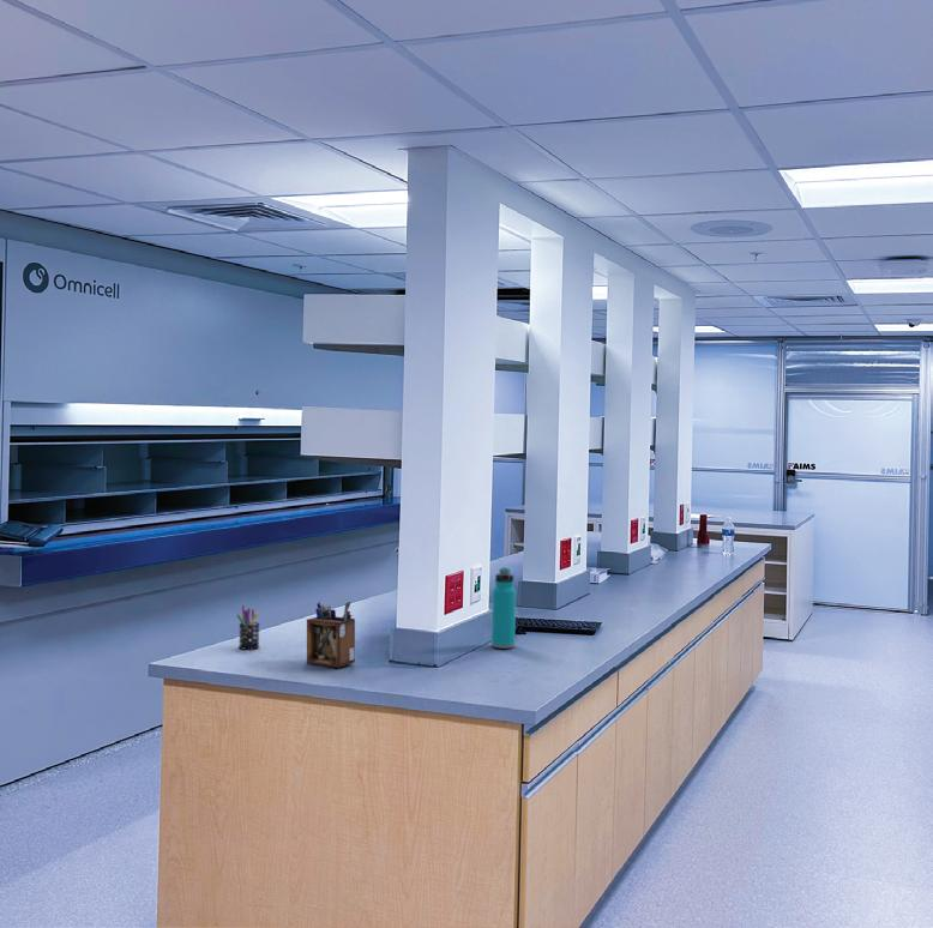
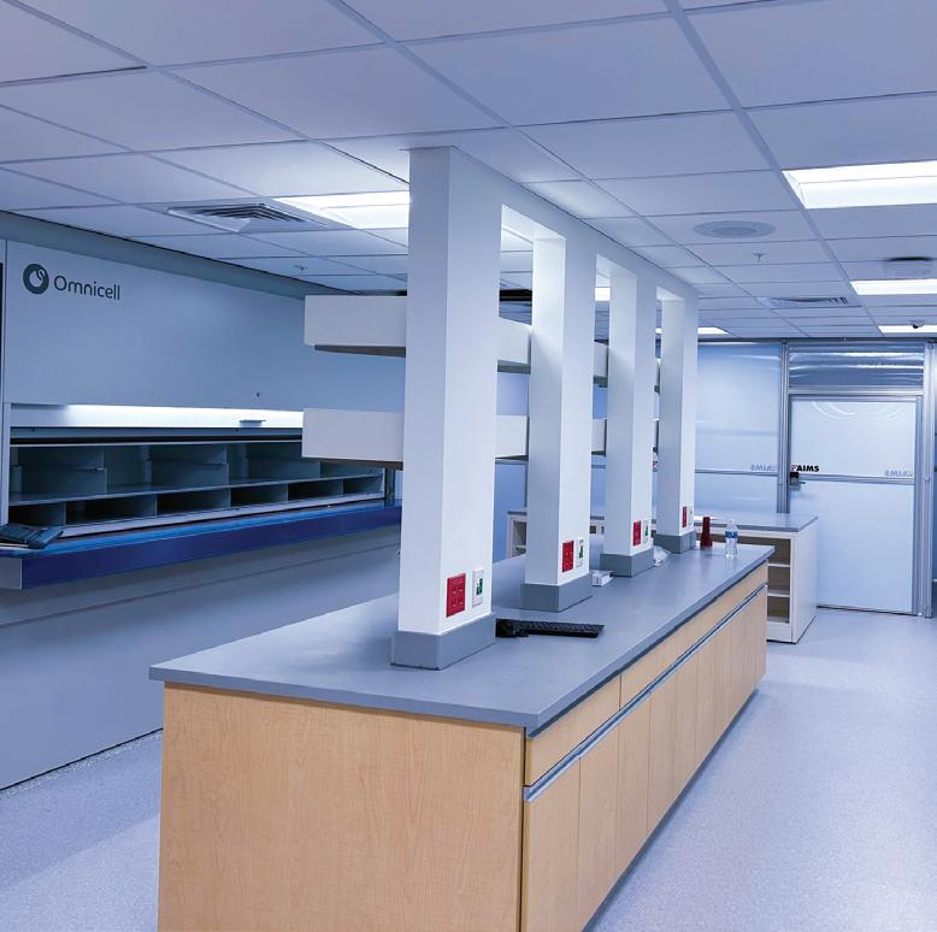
- pen holder [235,604,260,650]
- water bottle [490,567,517,650]
- desk organizer [306,601,356,669]
